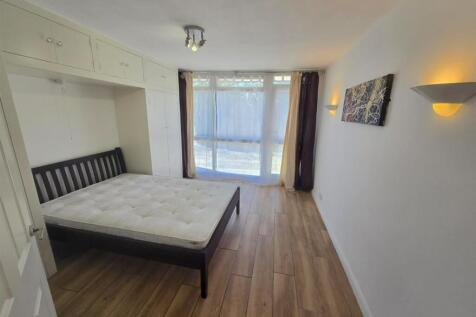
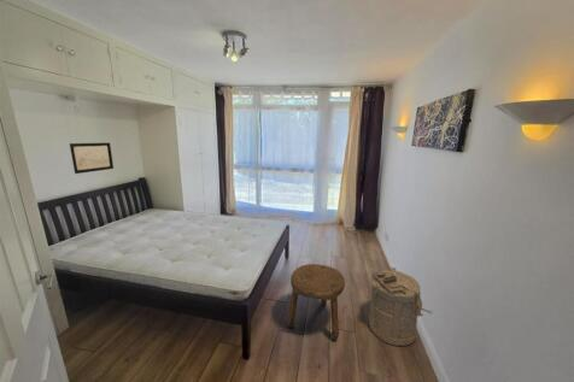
+ laundry hamper [368,266,434,347]
+ wall art [69,142,115,175]
+ stool [286,263,346,342]
